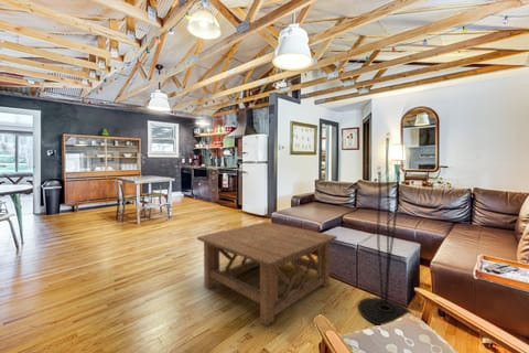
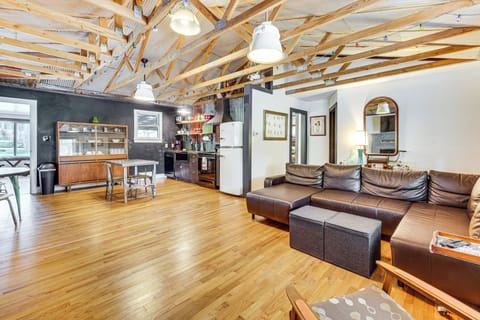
- coffee table [196,221,338,327]
- floor lamp [357,131,413,327]
